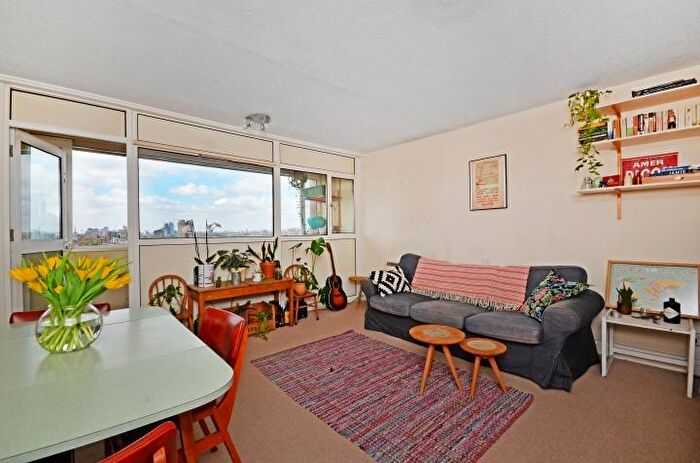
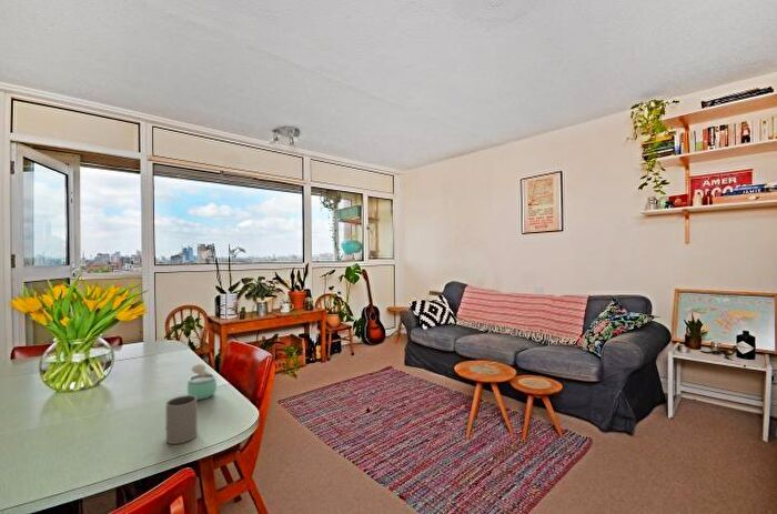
+ chocolate milk [186,362,218,401]
+ mug [165,394,199,445]
